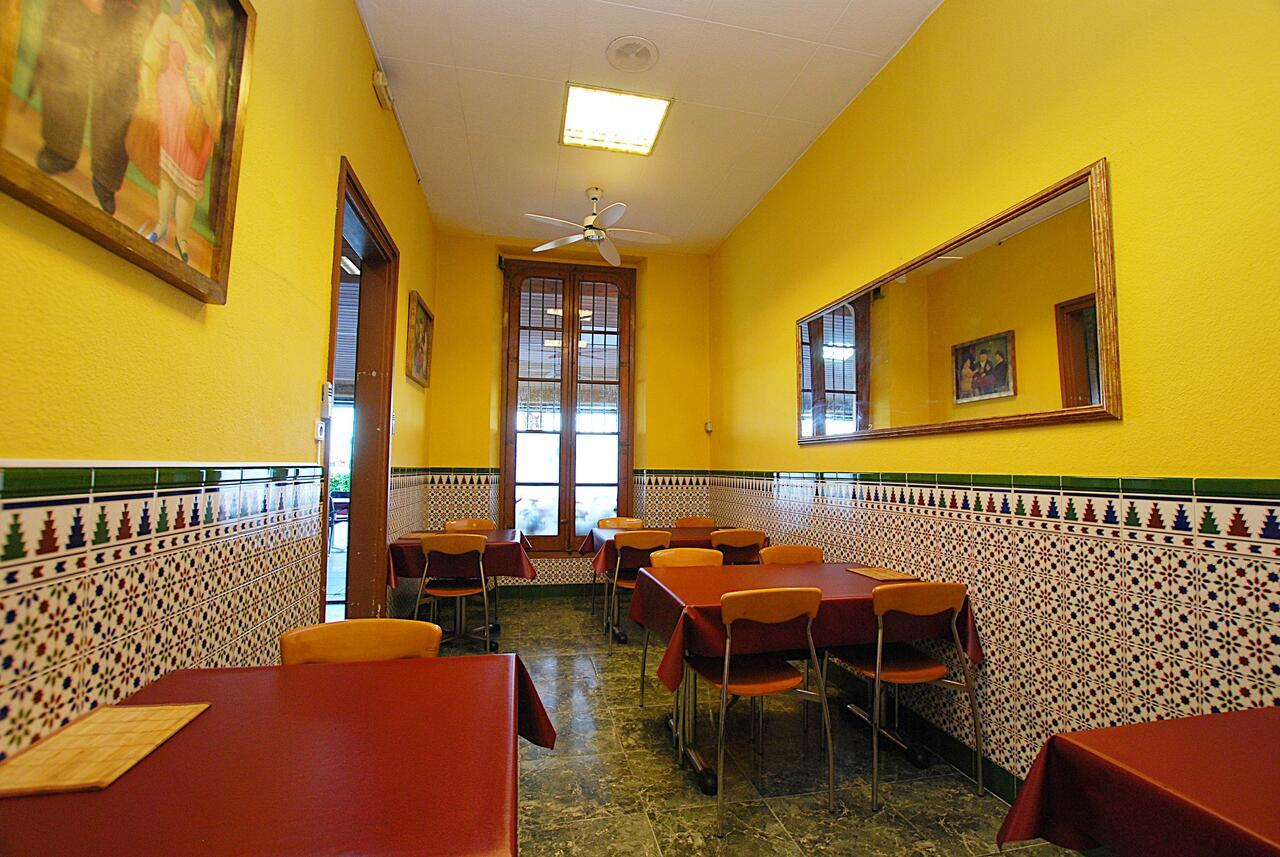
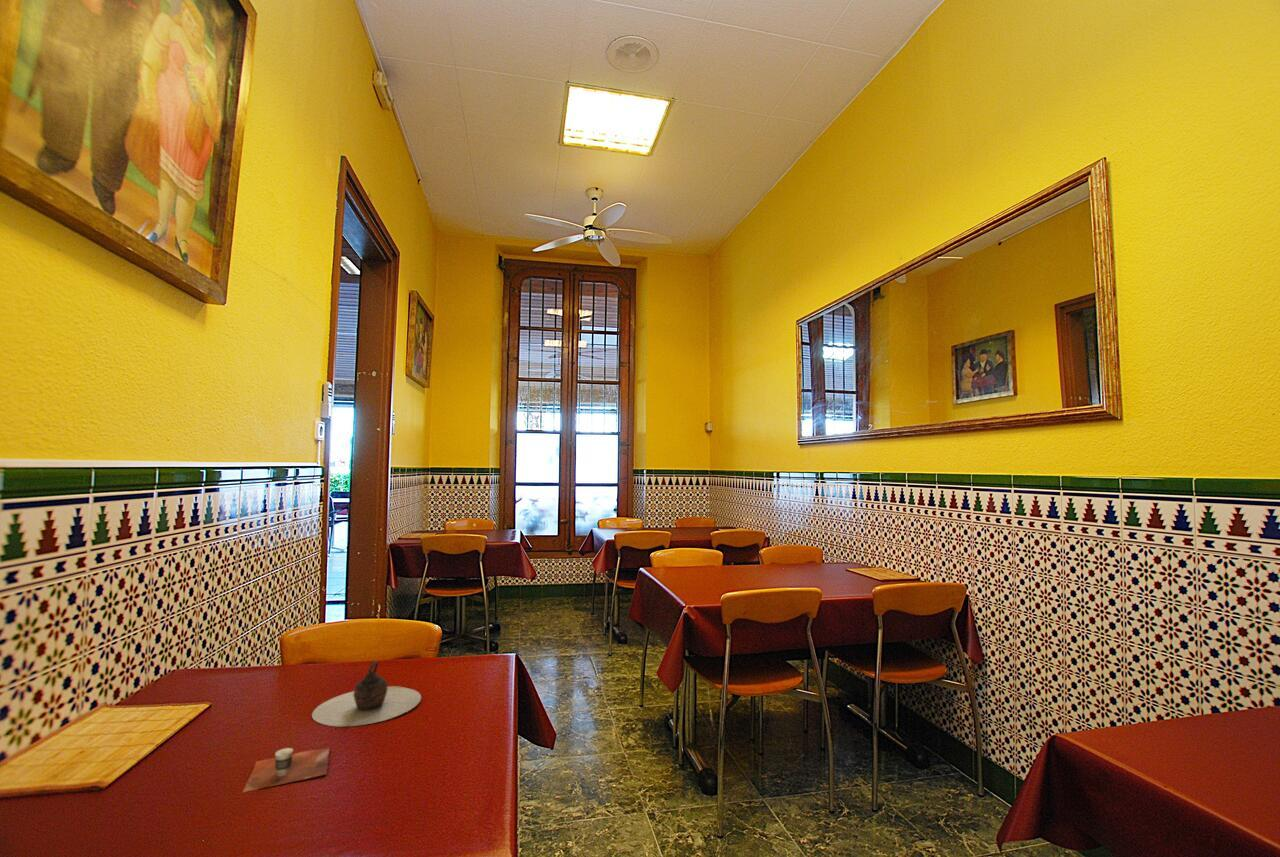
+ teapot [311,660,422,728]
+ cup [241,747,330,794]
